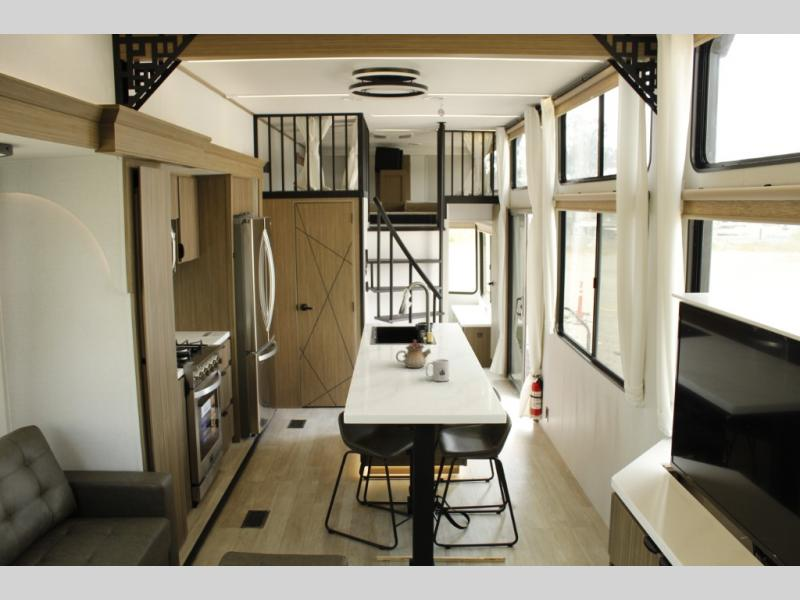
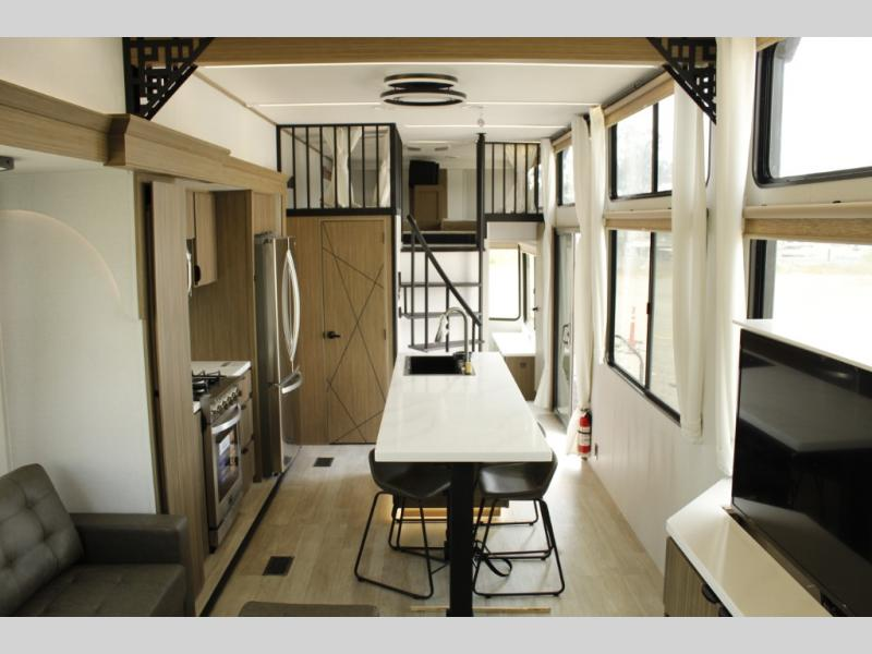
- teapot [395,339,432,369]
- mug [425,358,450,382]
